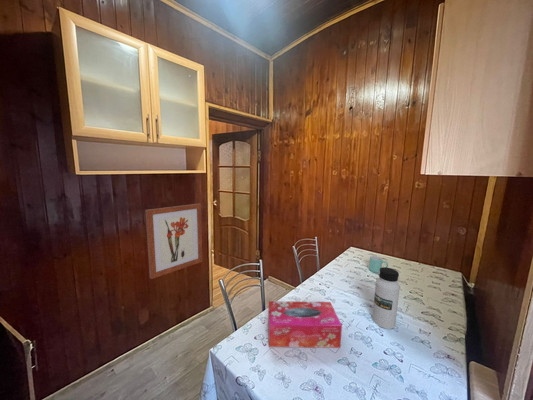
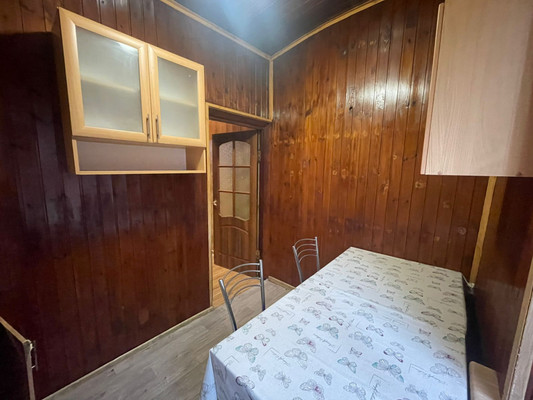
- water bottle [371,266,401,330]
- mug [368,255,389,274]
- tissue box [267,300,343,349]
- wall art [144,203,203,280]
